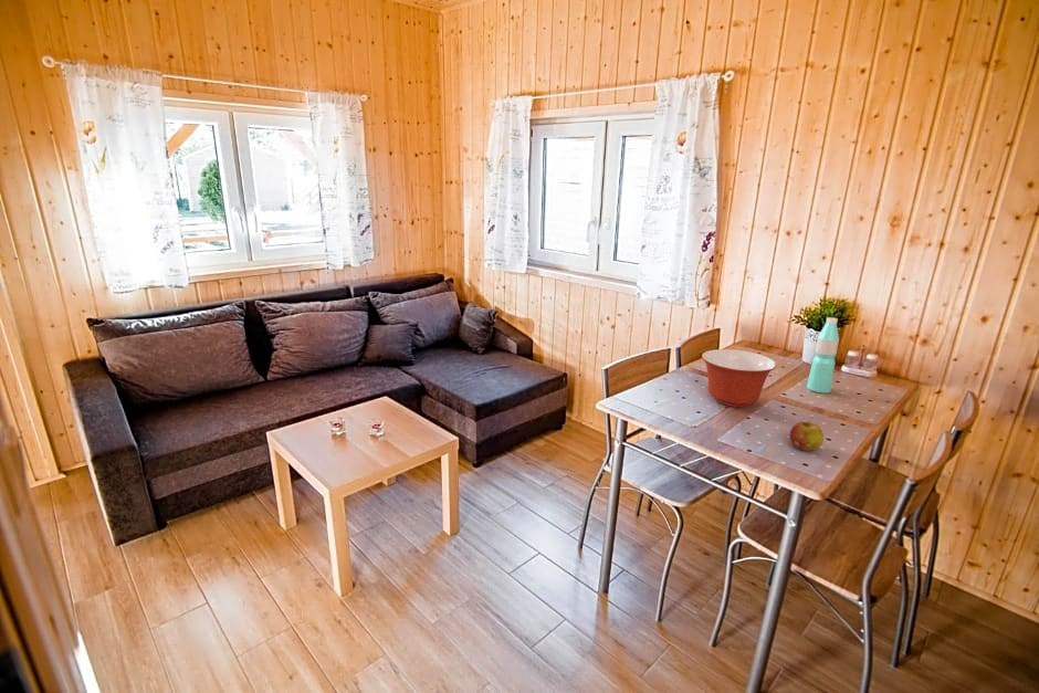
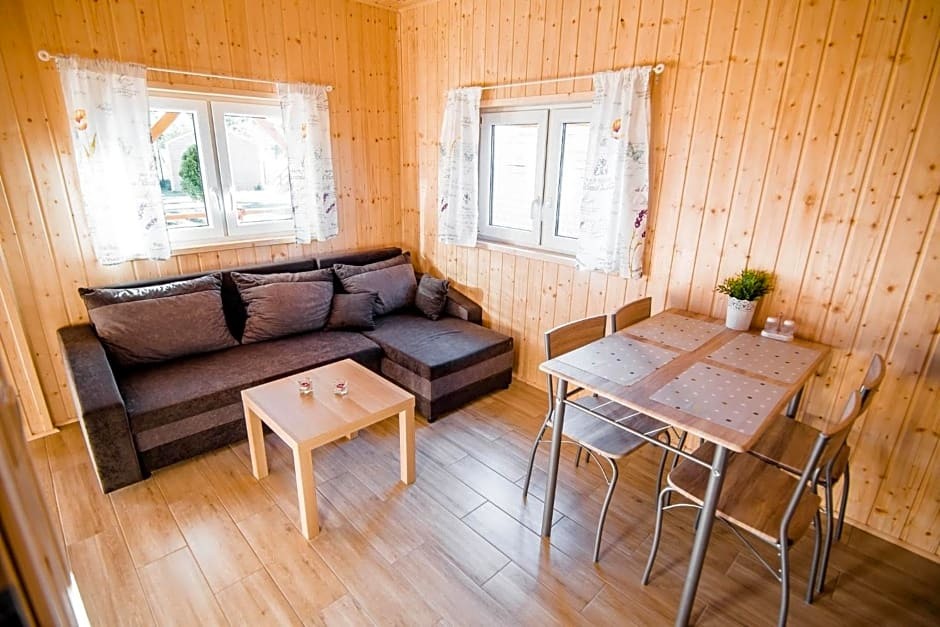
- fruit [788,420,825,451]
- mixing bowl [701,348,777,408]
- water bottle [806,316,840,393]
